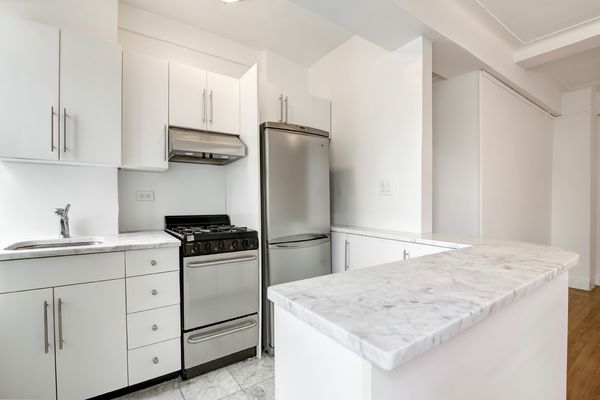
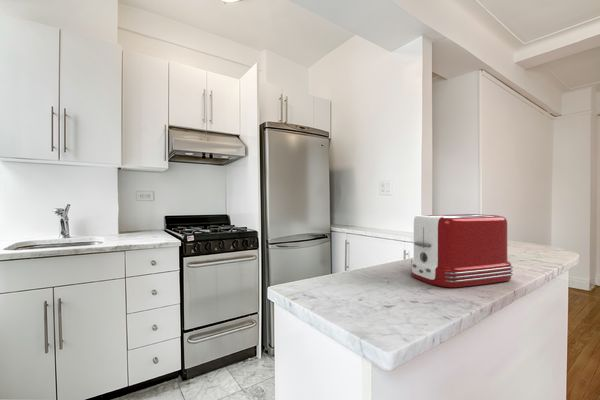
+ toaster [410,213,514,288]
